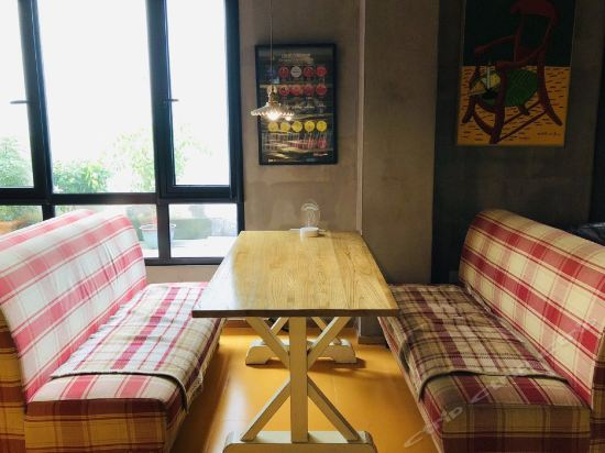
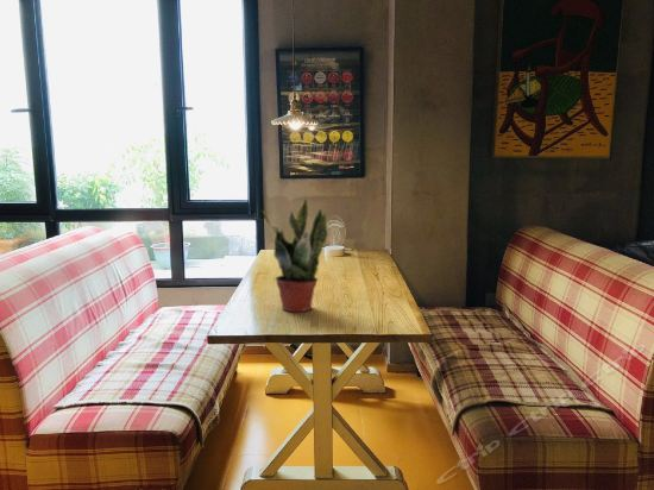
+ potted plant [260,196,328,313]
